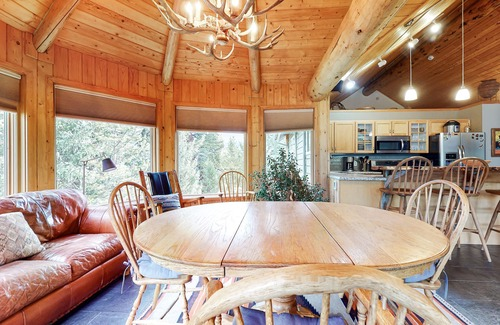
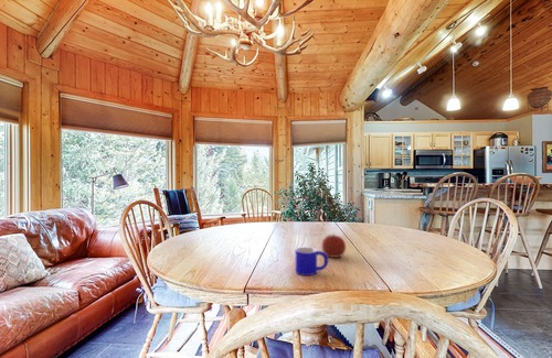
+ fruit [321,232,347,258]
+ mug [295,247,329,276]
